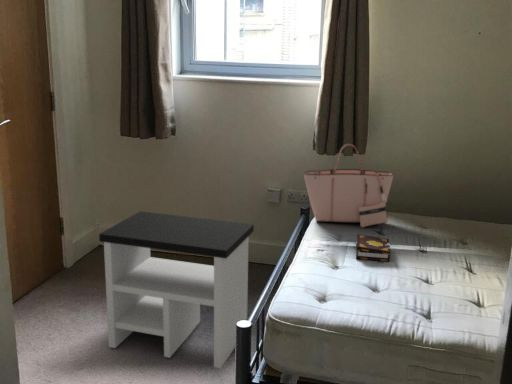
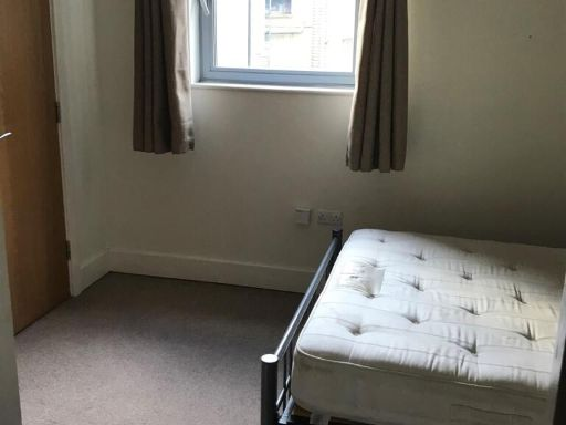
- book [355,233,391,262]
- tote bag [303,143,395,228]
- side table [98,210,255,369]
